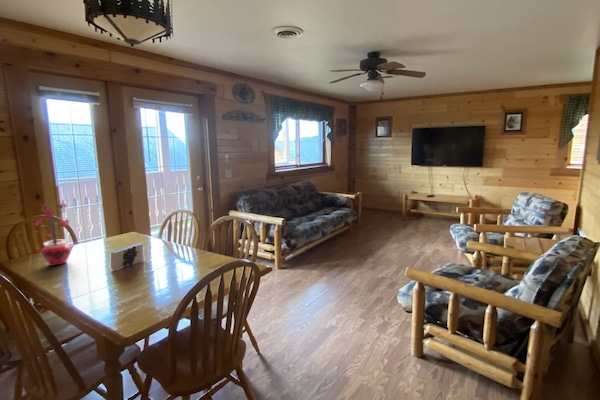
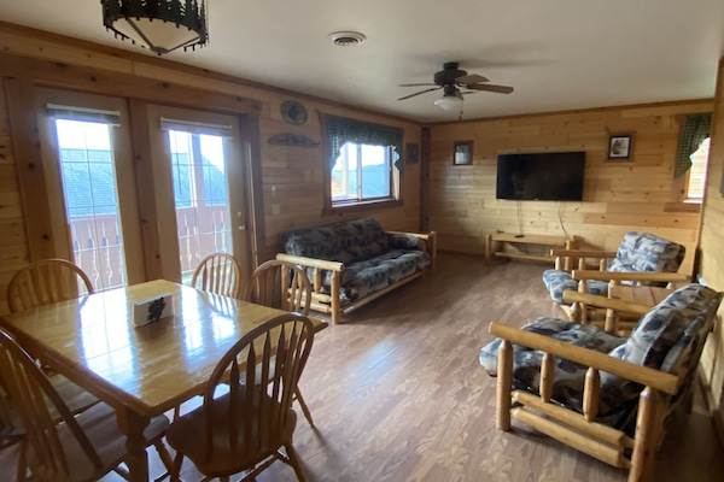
- potted plant [32,203,72,267]
